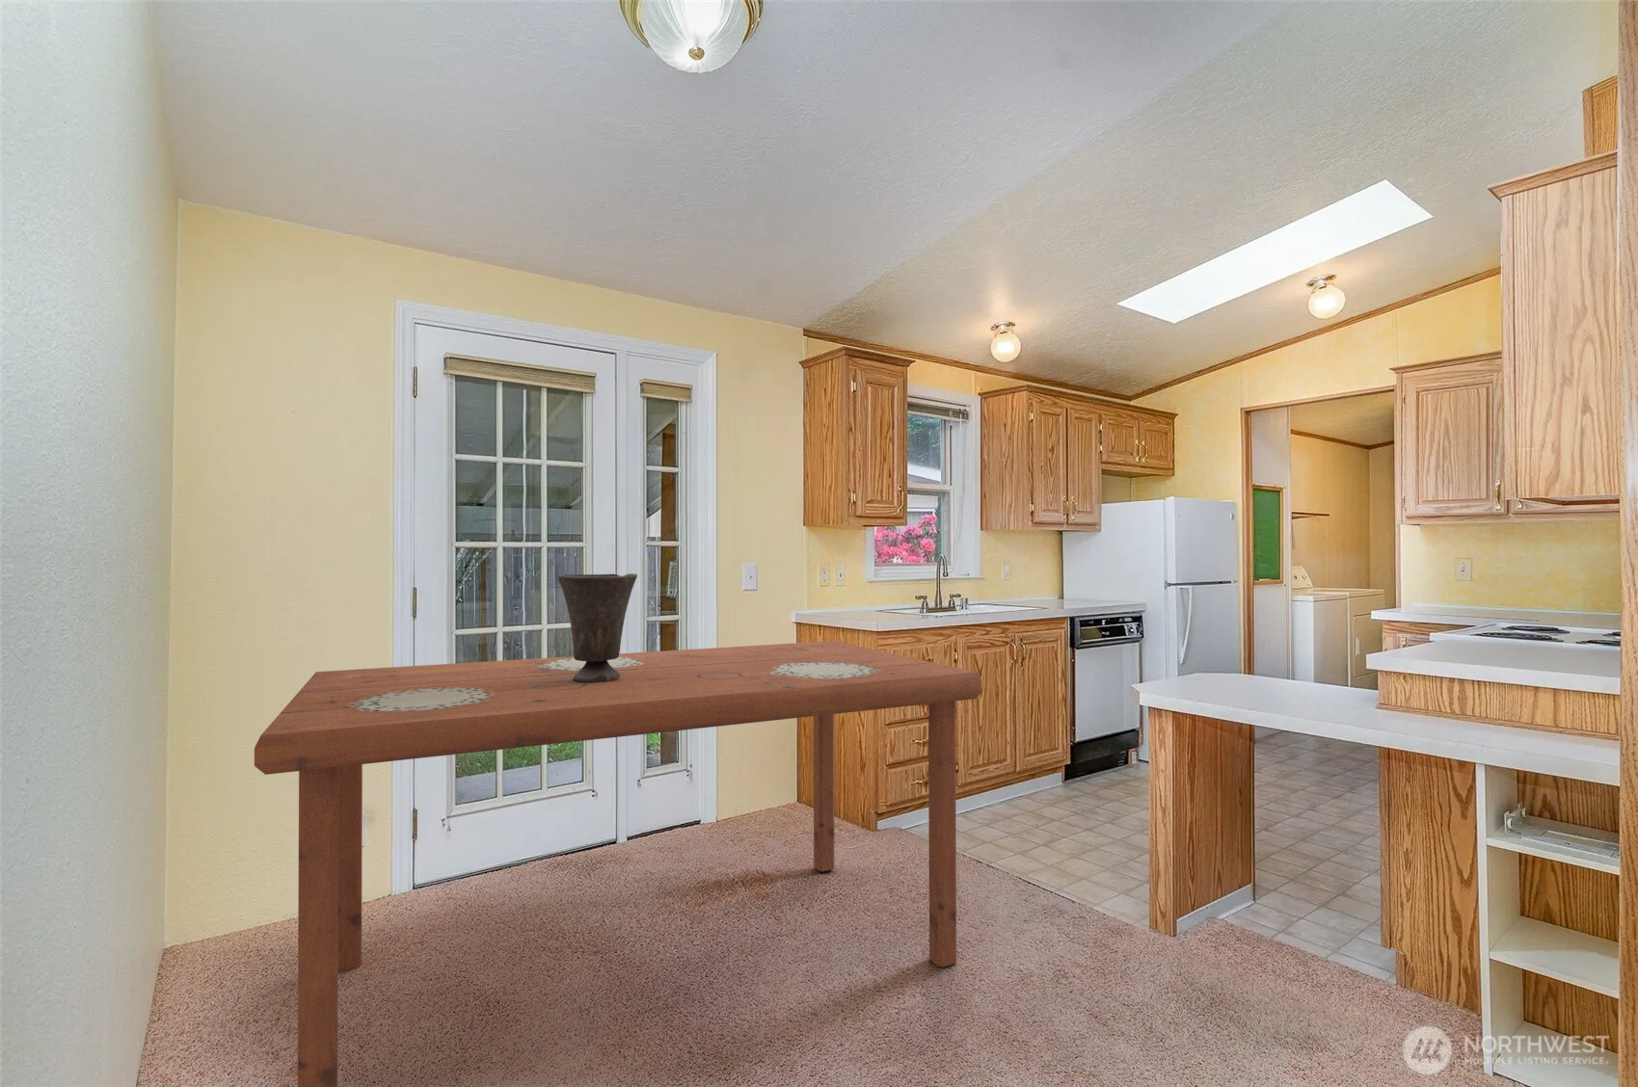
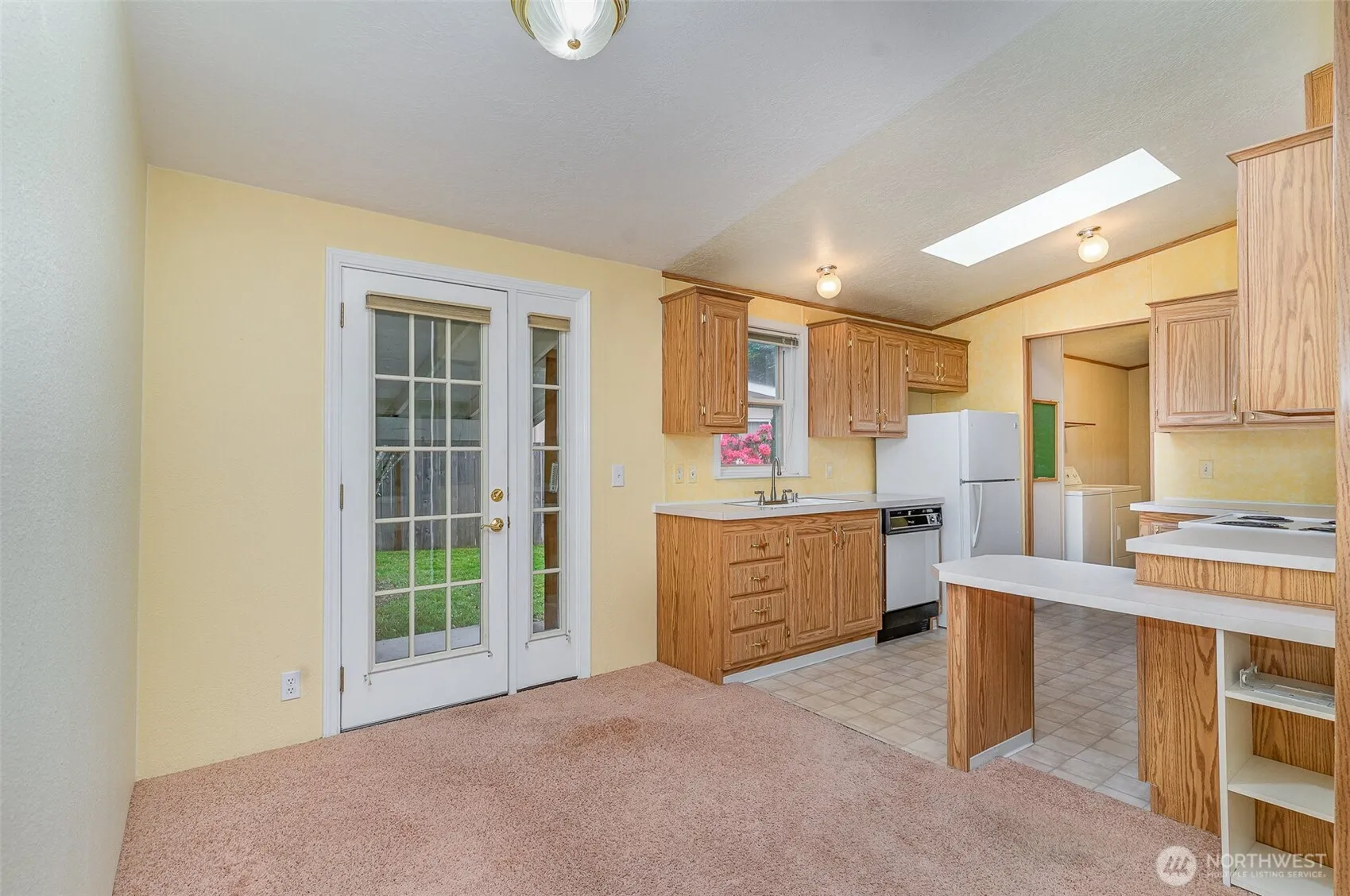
- table [254,639,983,1087]
- vase [557,573,638,682]
